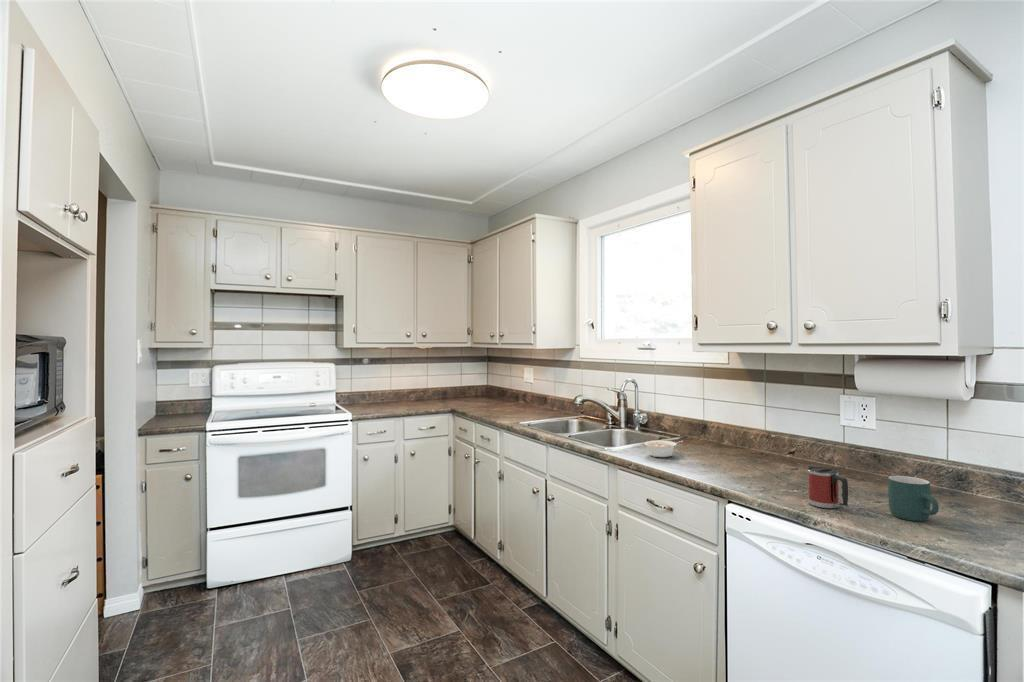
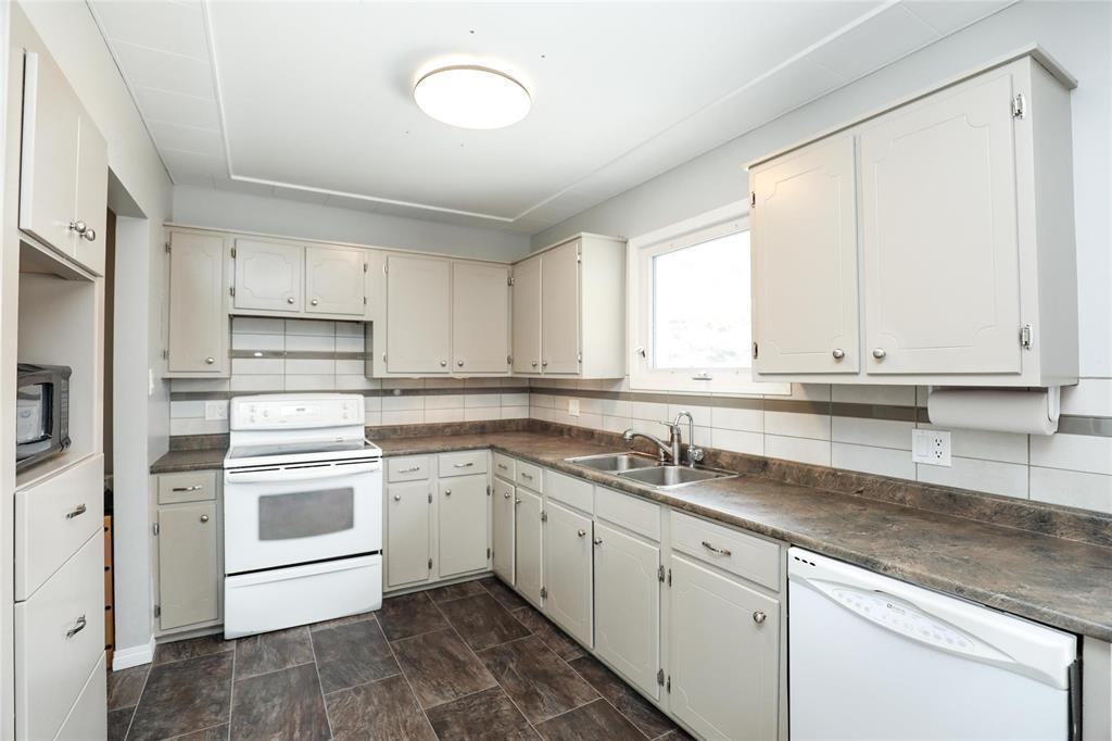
- legume [643,440,682,458]
- mug [807,465,849,509]
- mug [887,475,940,522]
